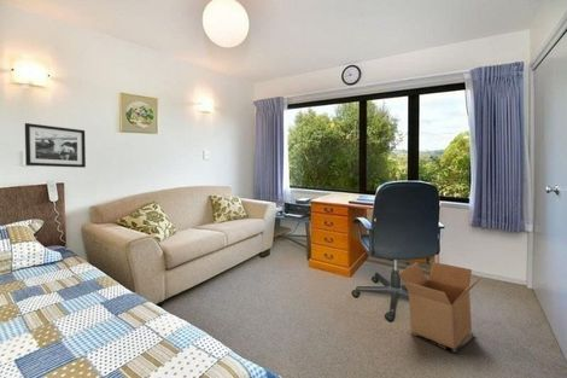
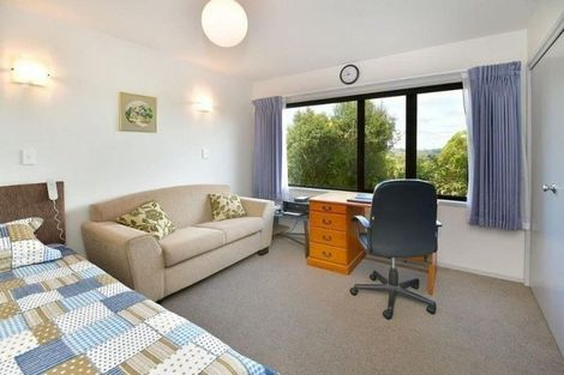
- cardboard box [397,261,483,353]
- picture frame [24,122,87,169]
